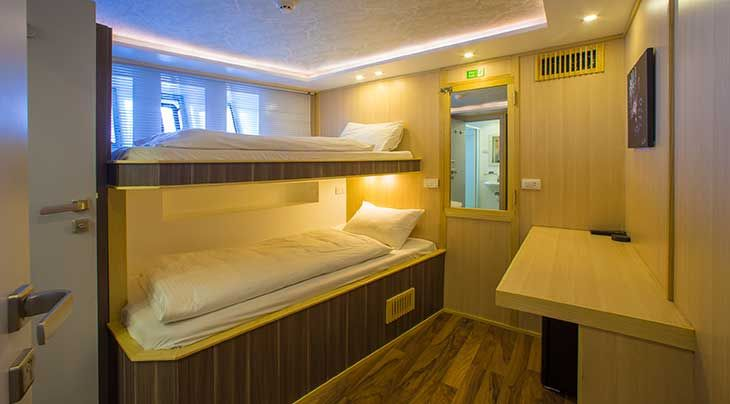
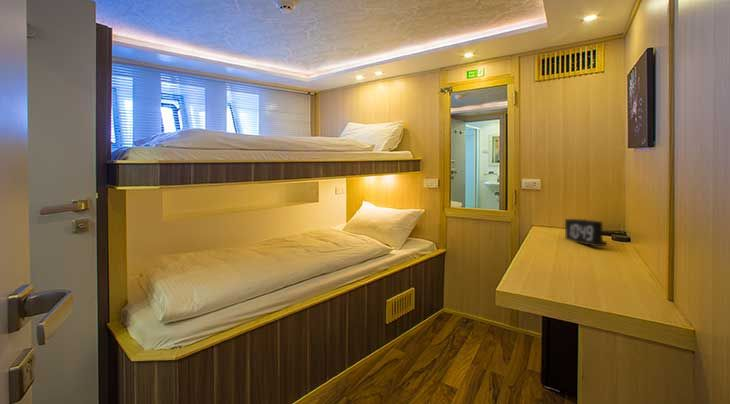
+ alarm clock [564,218,608,247]
